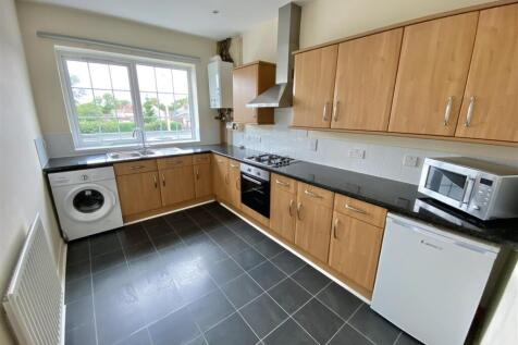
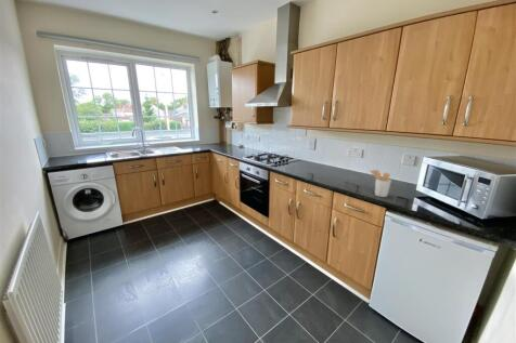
+ utensil holder [370,169,392,198]
